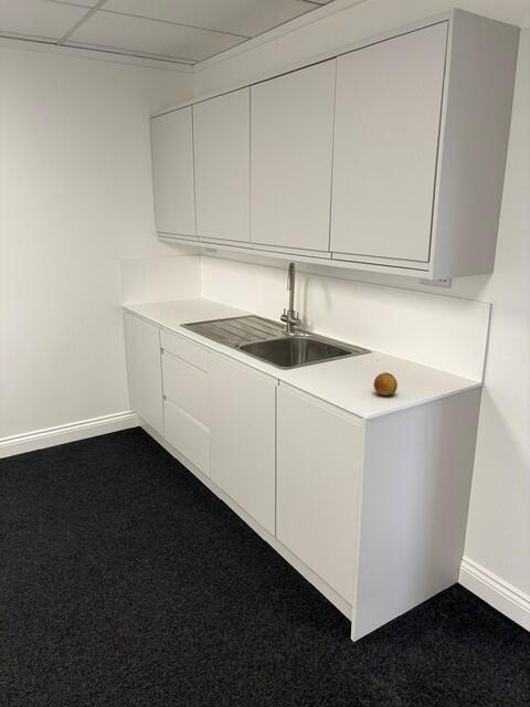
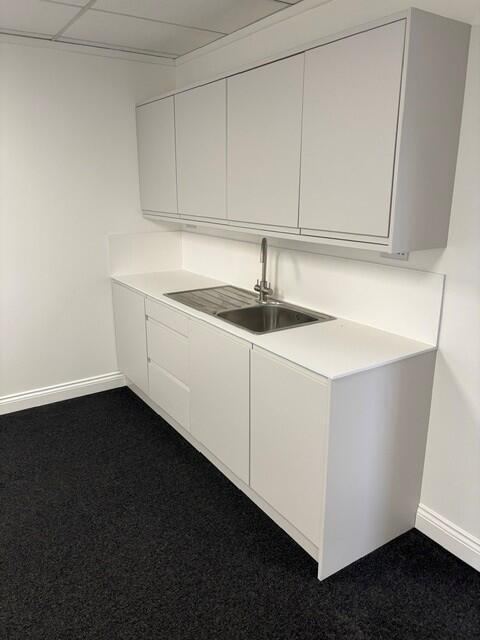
- fruit [372,371,399,397]
